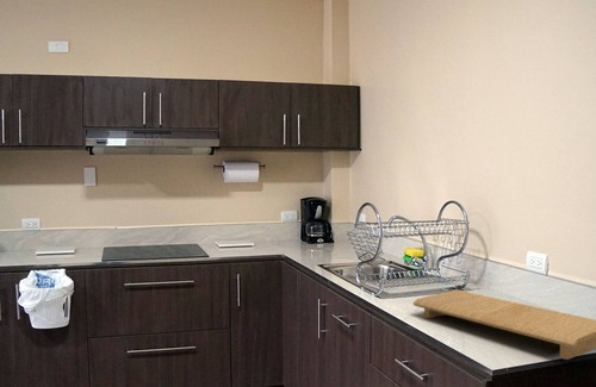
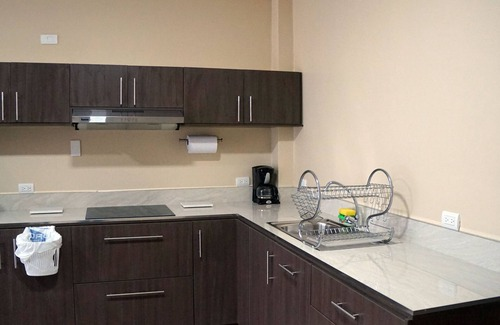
- cutting board [411,289,596,361]
